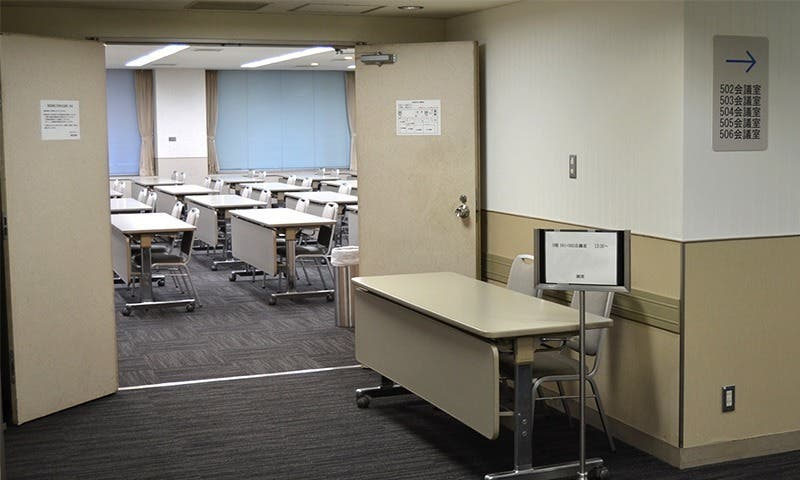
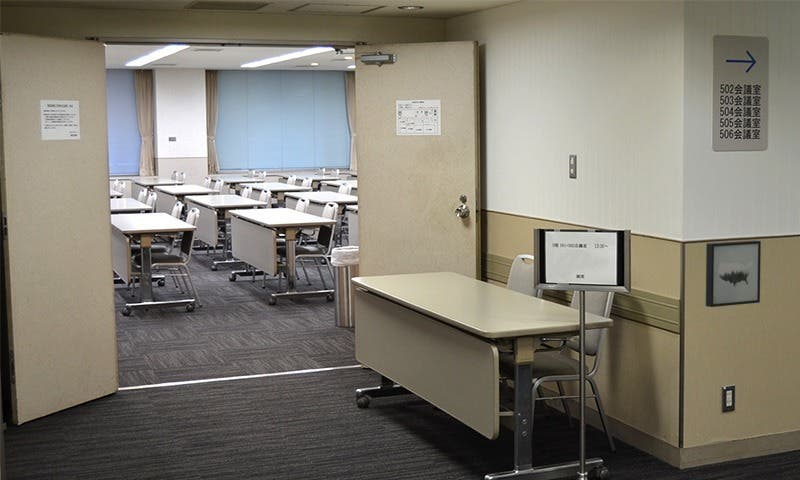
+ wall art [705,240,762,308]
